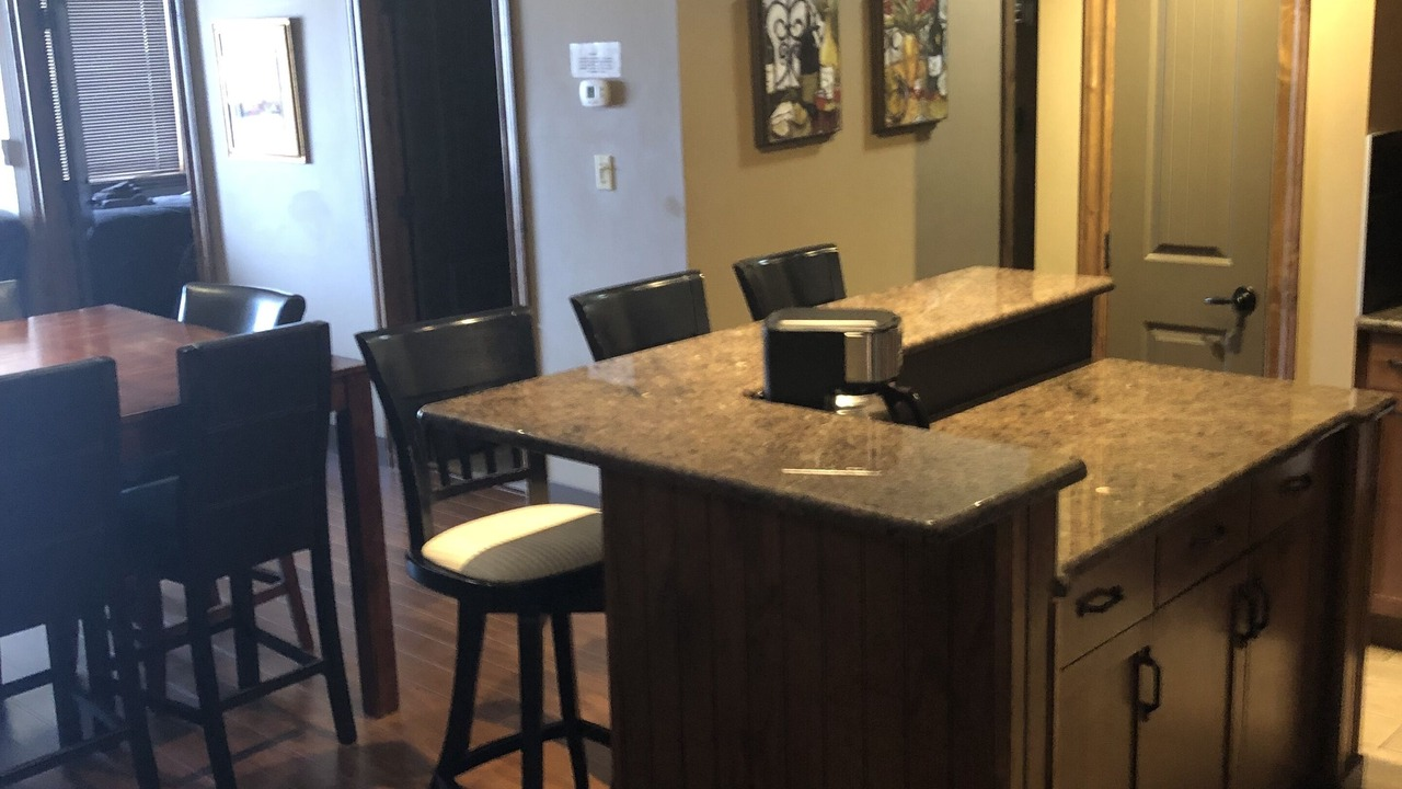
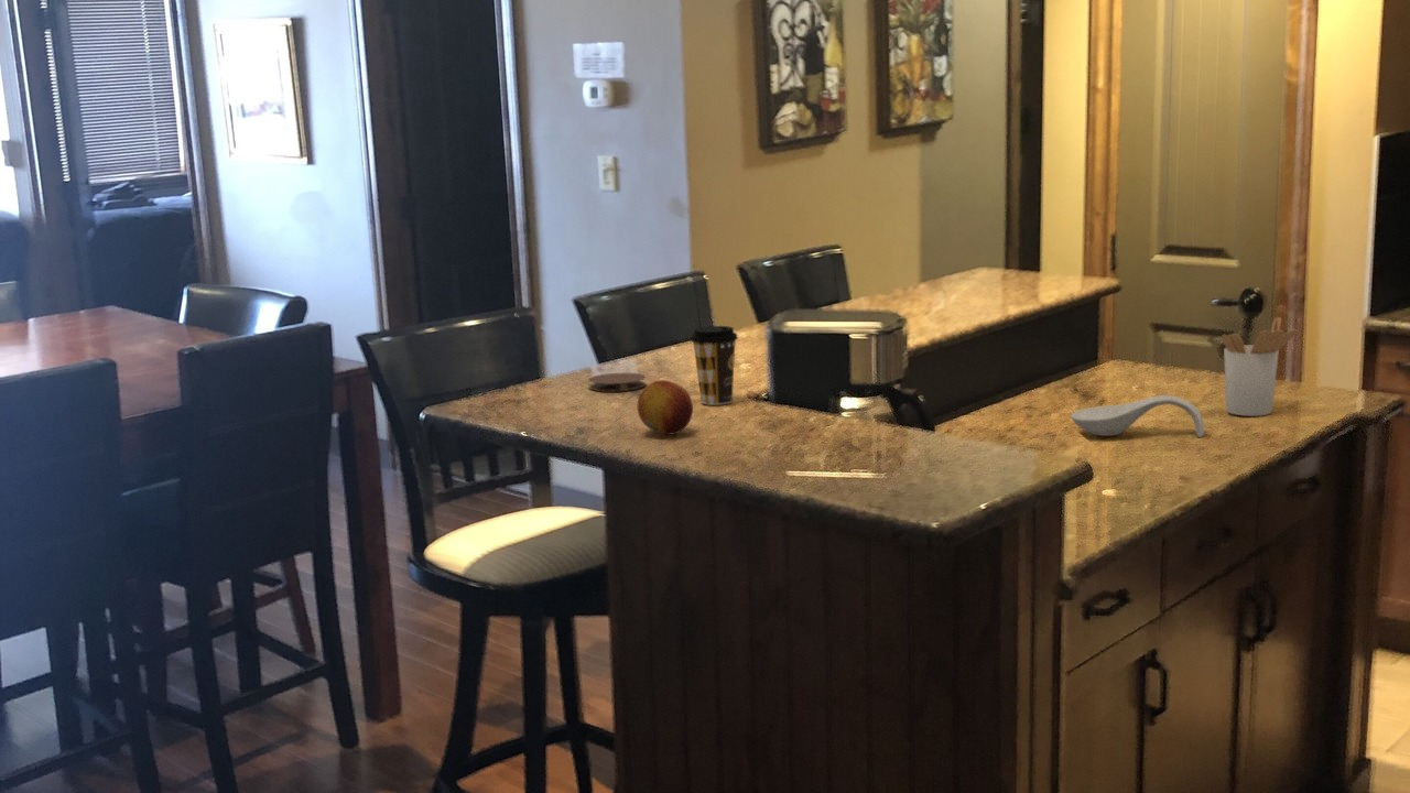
+ utensil holder [1221,316,1300,417]
+ coffee cup [688,325,739,406]
+ fruit [637,379,694,436]
+ coaster [587,371,647,392]
+ spoon rest [1070,394,1205,438]
